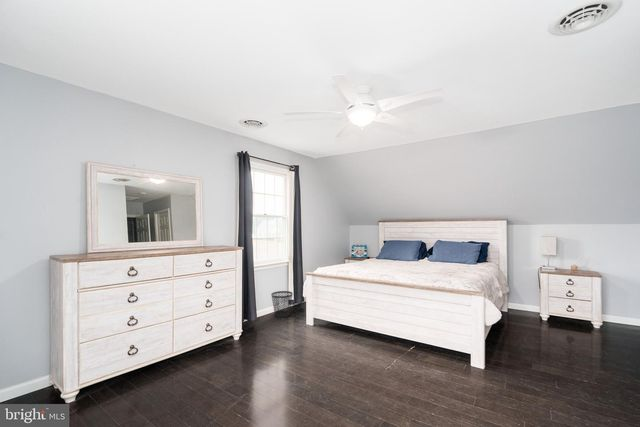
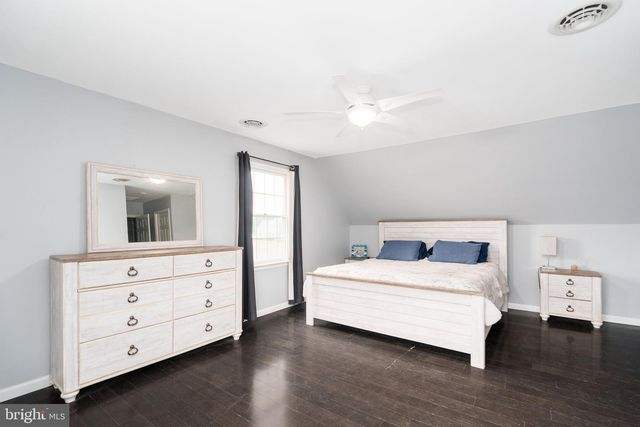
- wastebasket [270,290,294,318]
